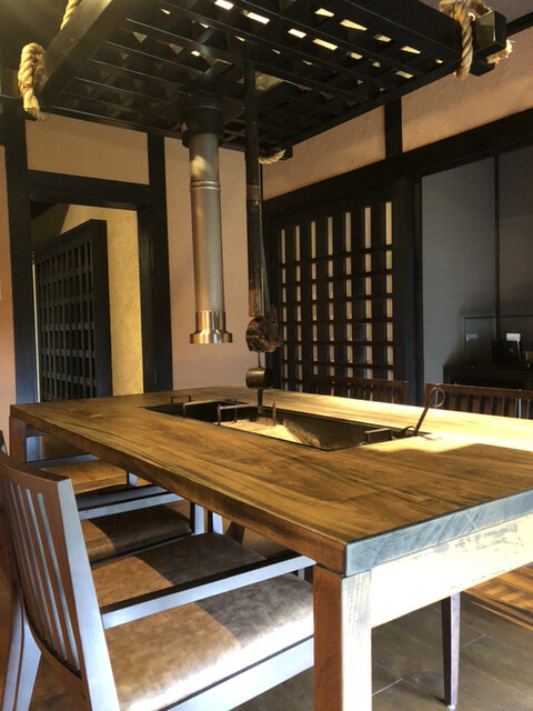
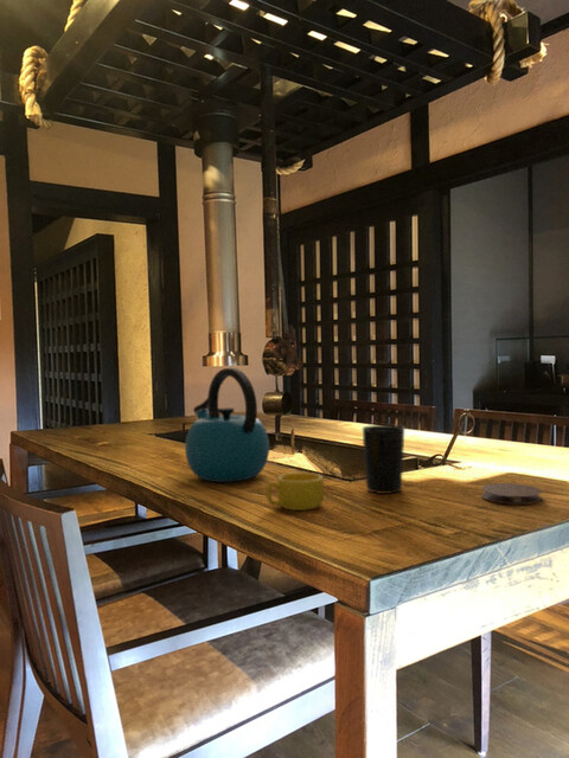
+ cup [362,424,405,495]
+ cup [264,471,326,512]
+ kettle [184,367,270,483]
+ coaster [481,482,543,506]
